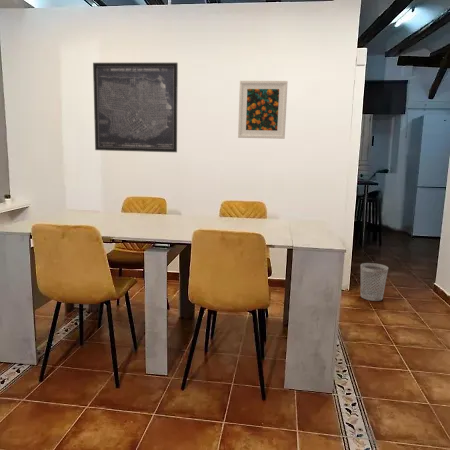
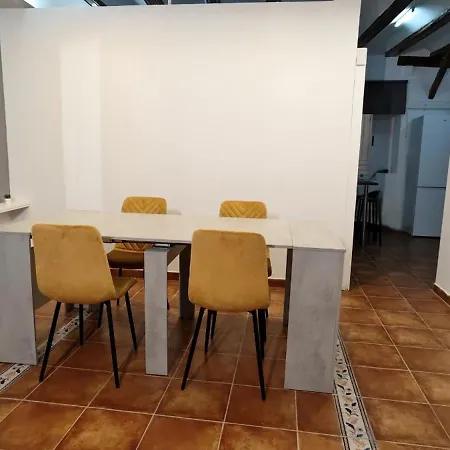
- wall art [92,62,179,153]
- wastebasket [360,262,389,302]
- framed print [237,80,289,140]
